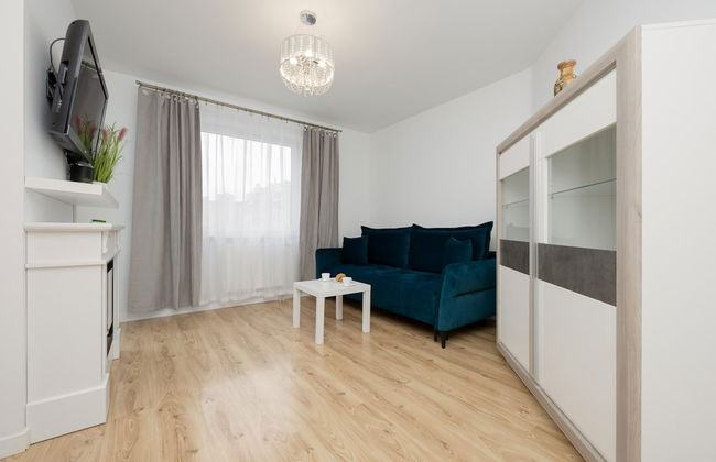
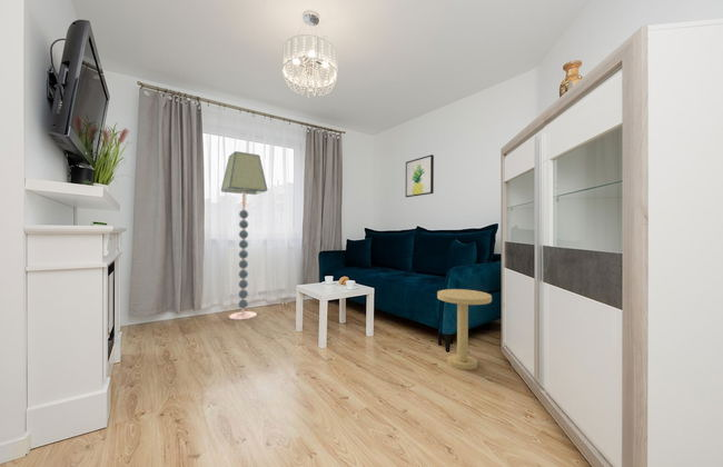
+ side table [436,288,493,370]
+ floor lamp [220,150,269,321]
+ wall art [405,153,435,198]
